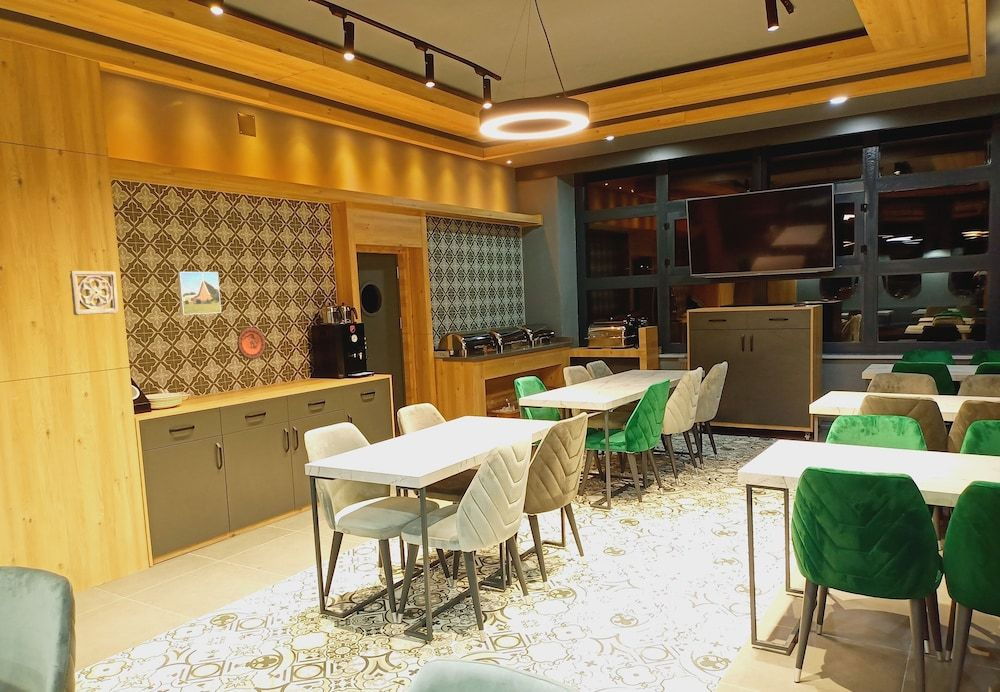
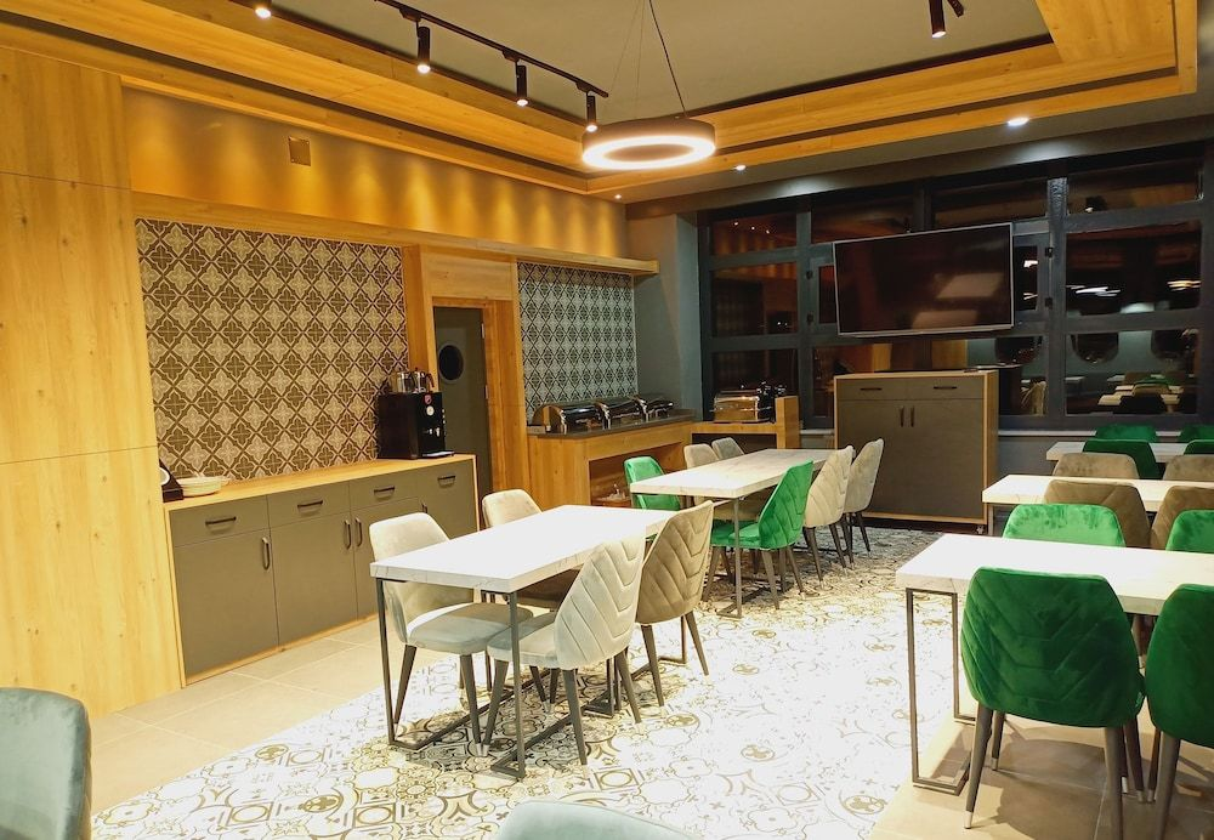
- wall ornament [69,270,119,316]
- decorative plate [236,326,267,360]
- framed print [176,271,222,316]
